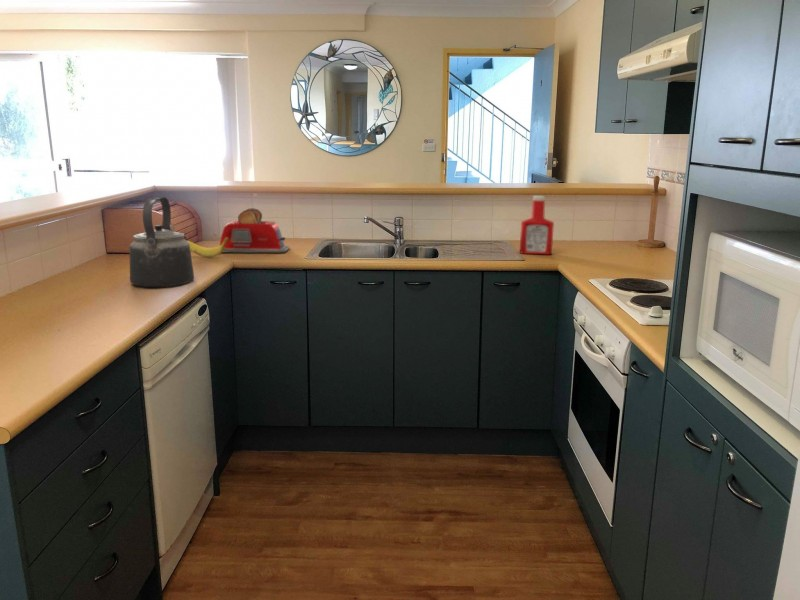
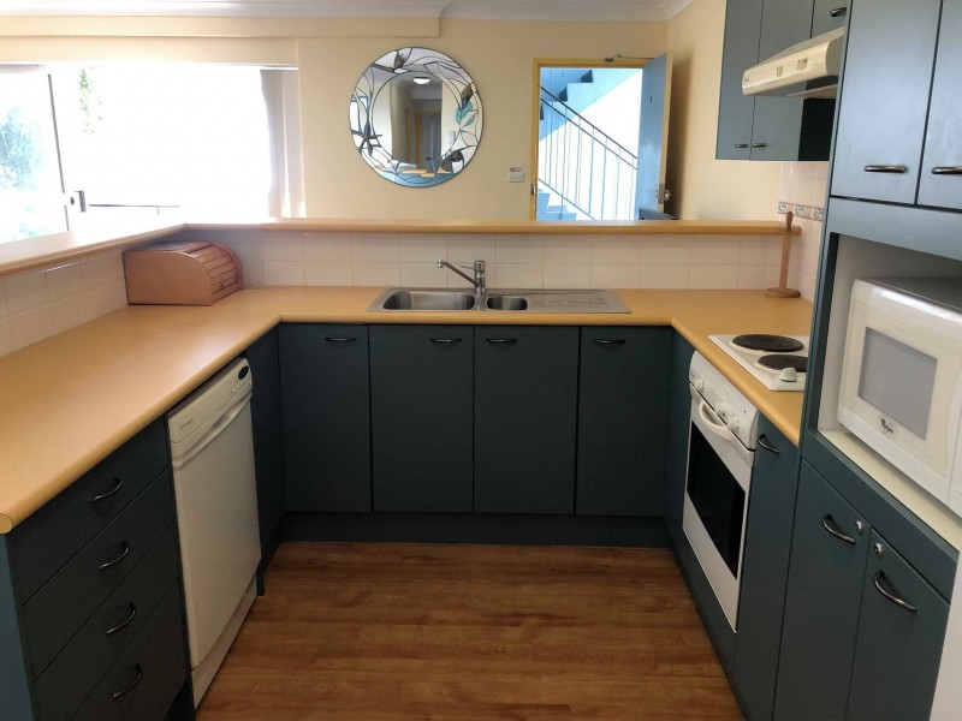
- kettle [128,196,195,288]
- soap bottle [519,195,555,256]
- toaster [219,207,291,254]
- banana [187,237,228,258]
